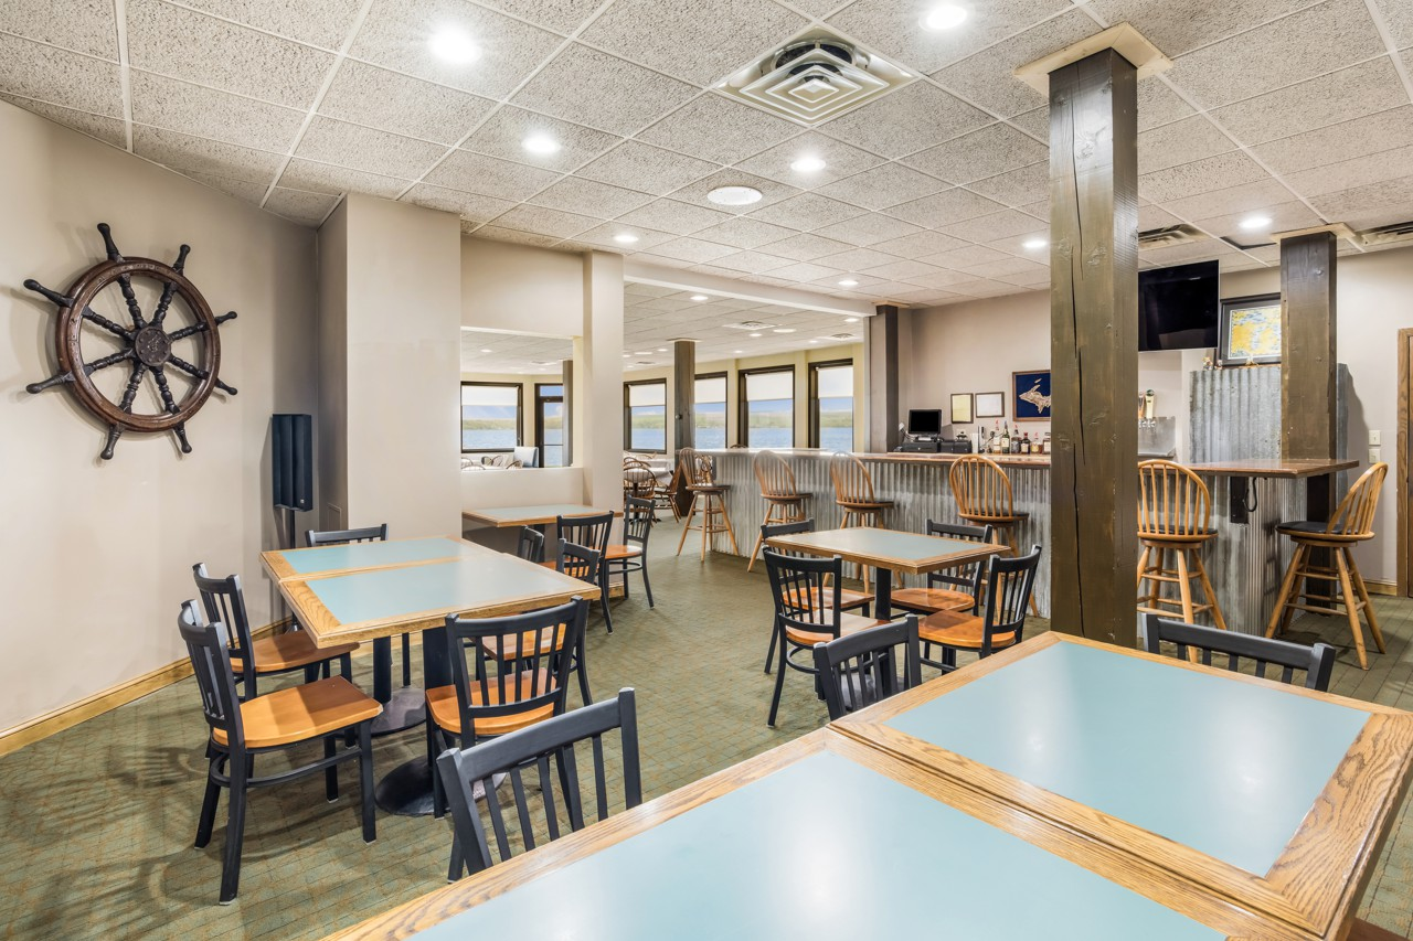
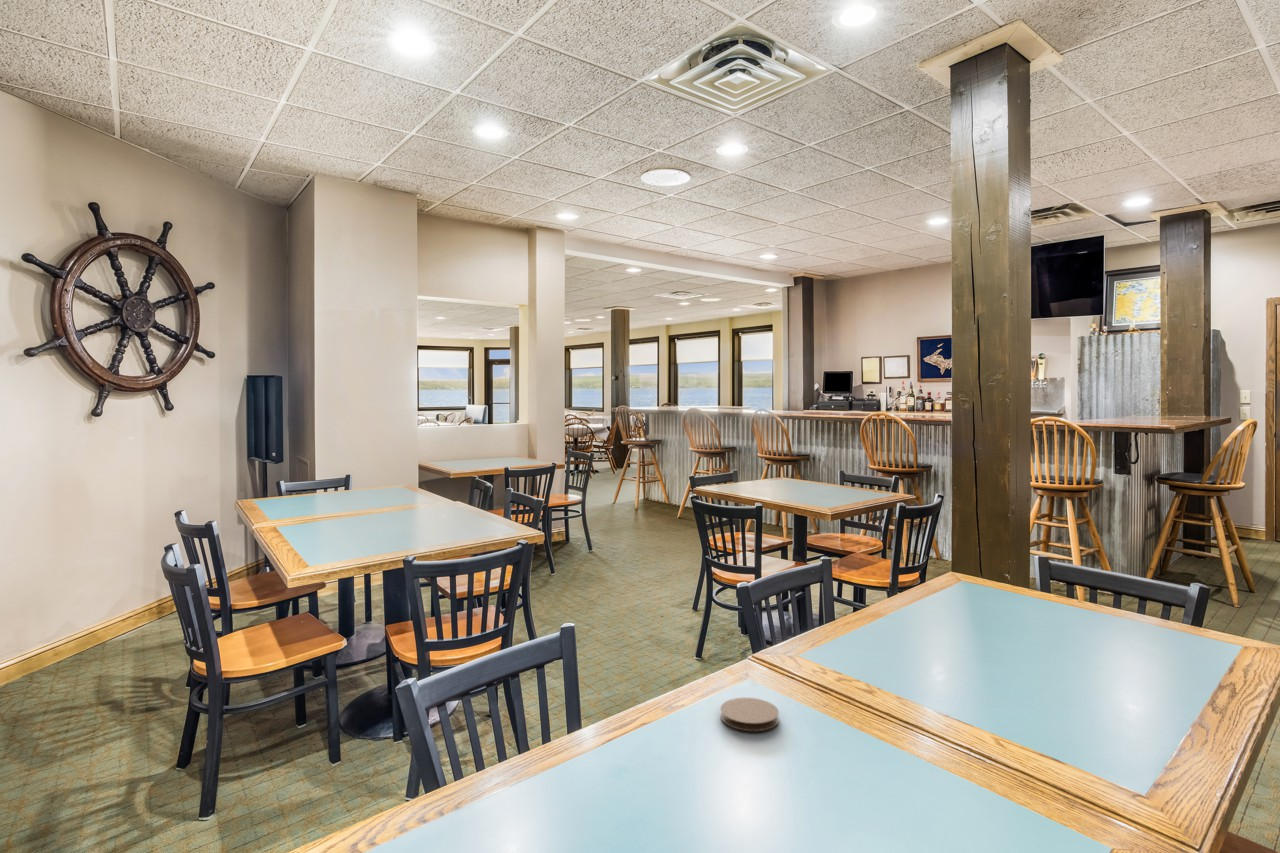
+ coaster [719,697,780,732]
